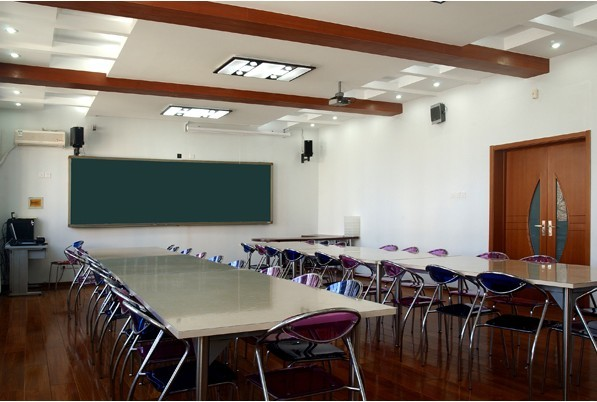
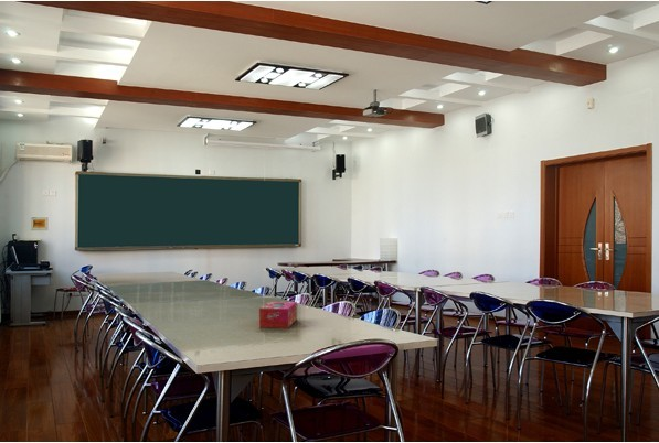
+ tissue box [258,301,298,329]
